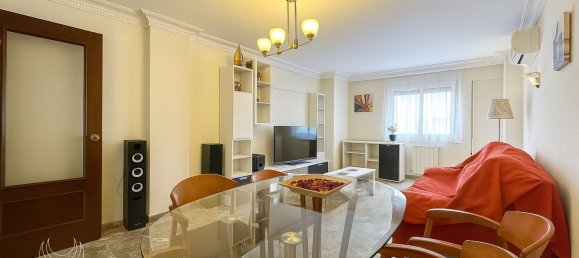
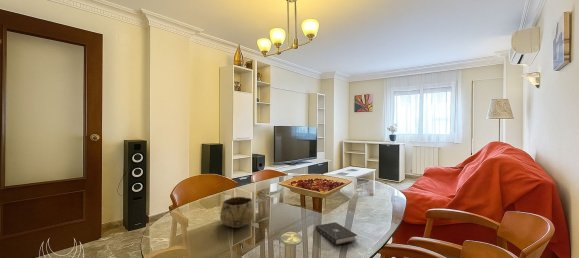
+ book [315,221,358,246]
+ decorative bowl [219,196,255,229]
